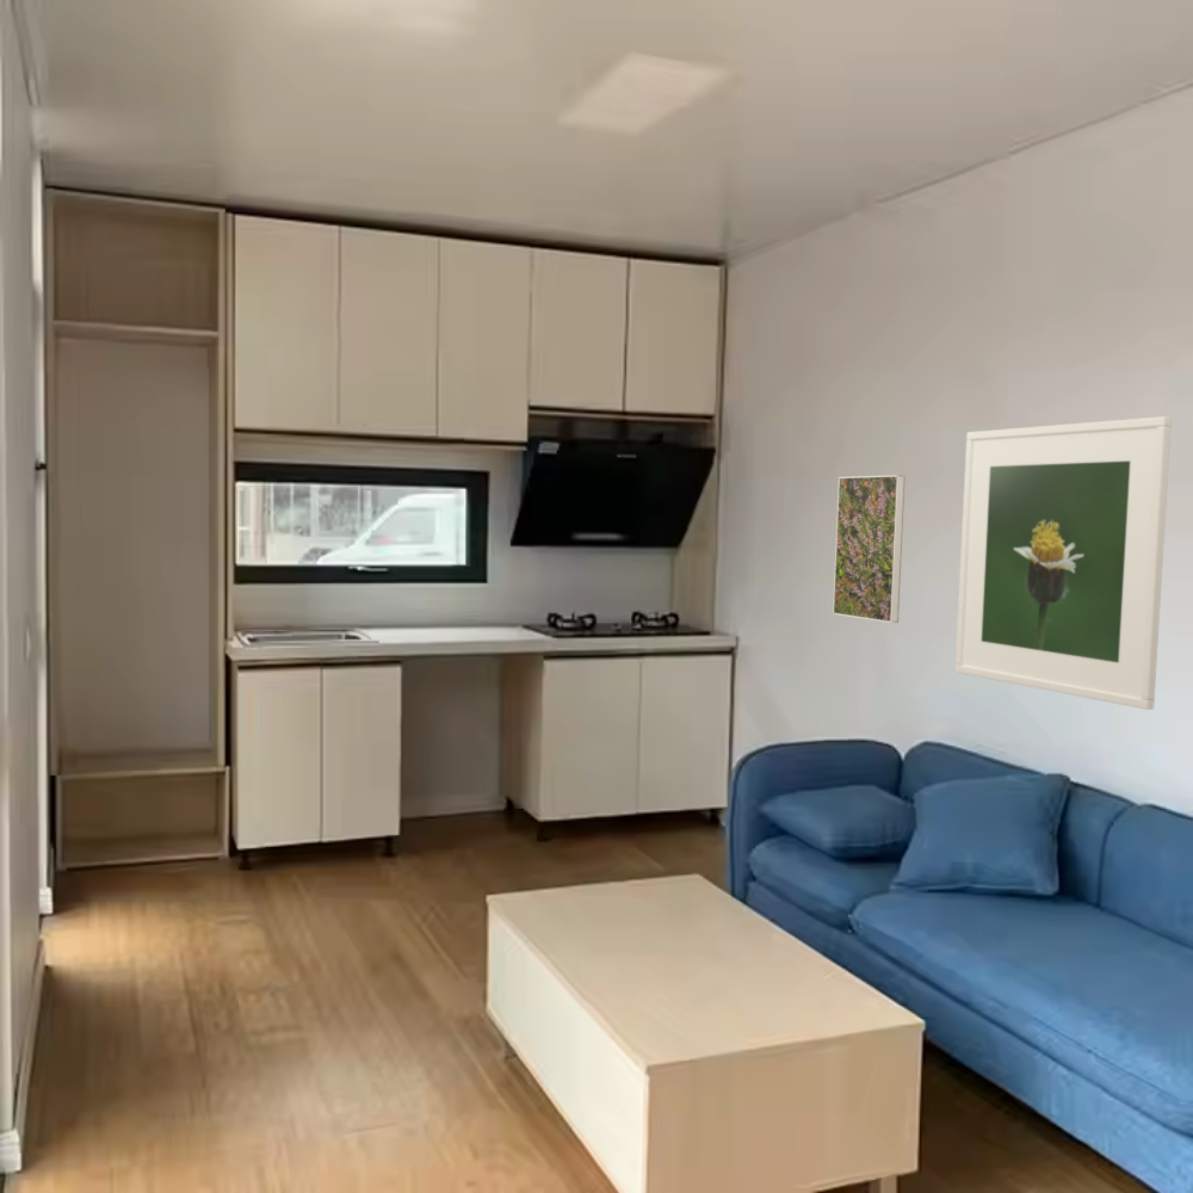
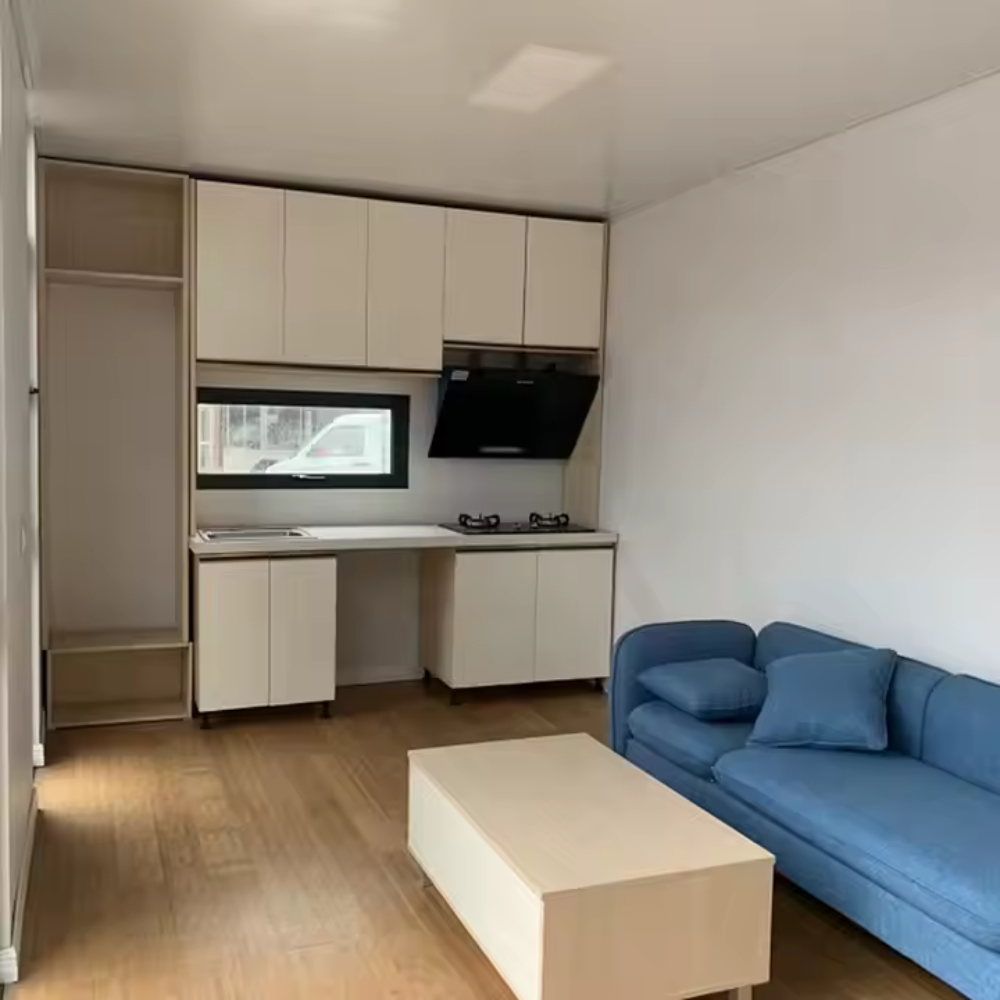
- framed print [832,474,907,624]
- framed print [954,415,1173,711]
